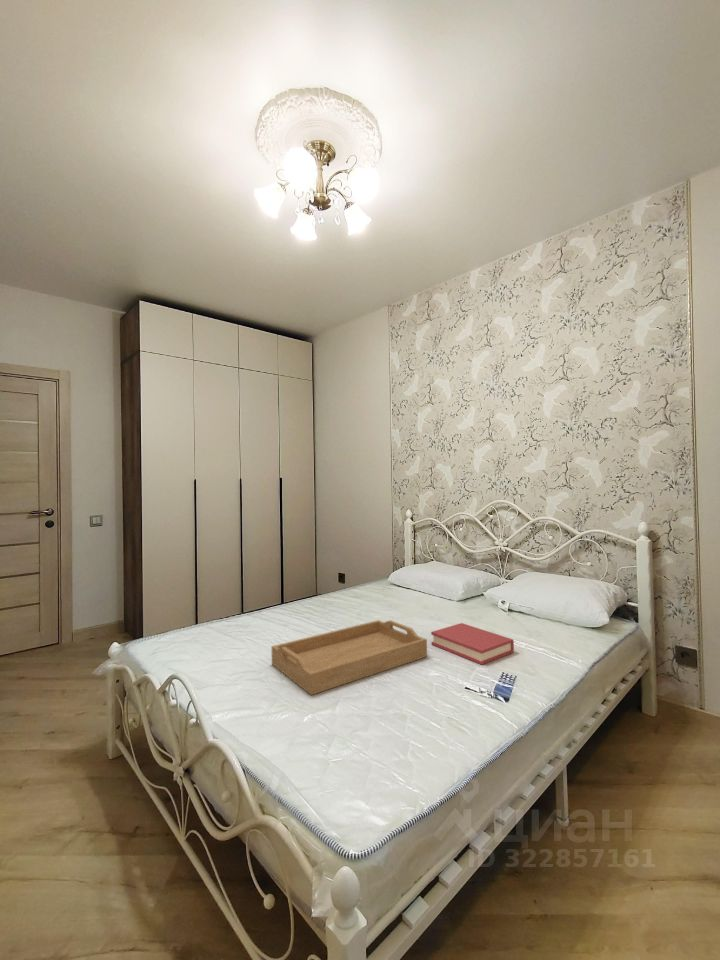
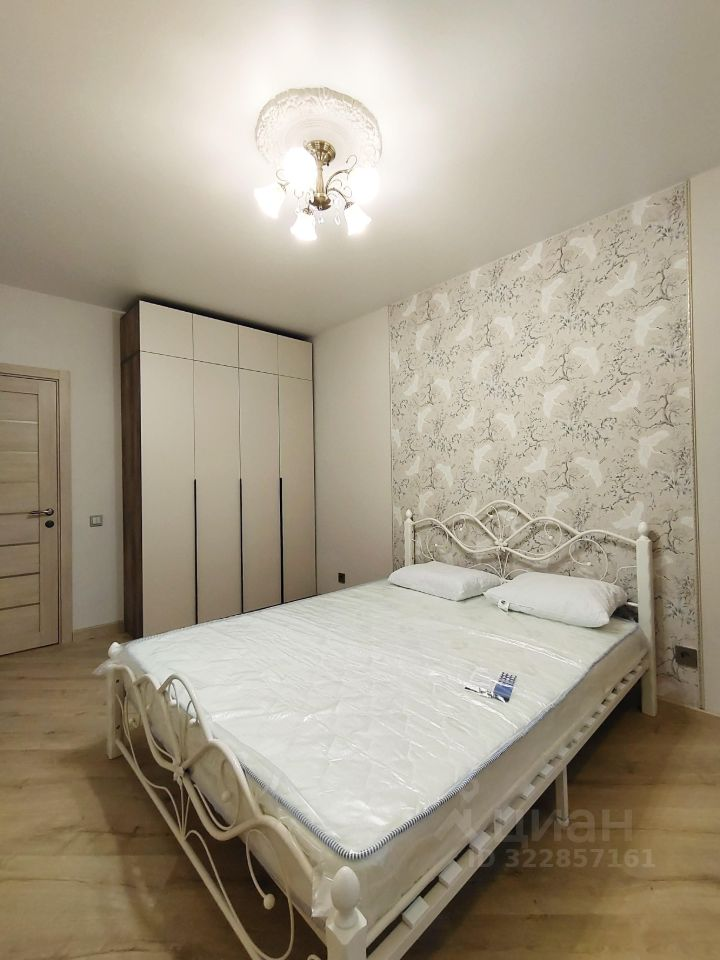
- hardback book [430,622,515,666]
- serving tray [271,619,428,696]
